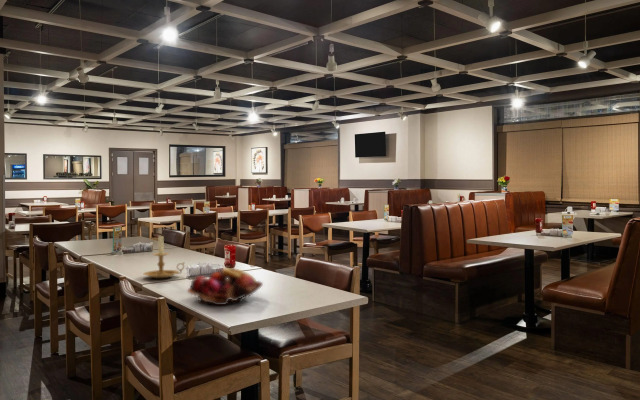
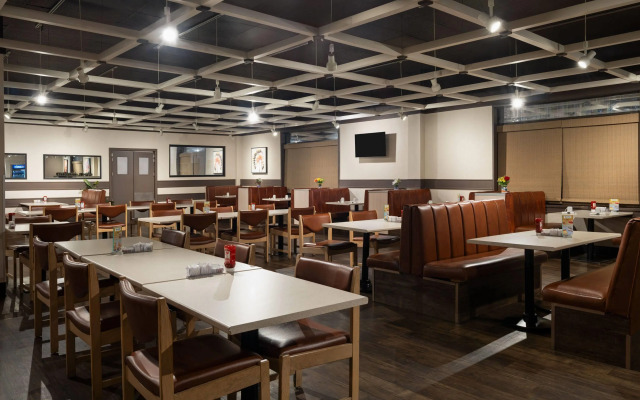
- candle holder [142,234,185,279]
- fruit basket [187,267,264,306]
